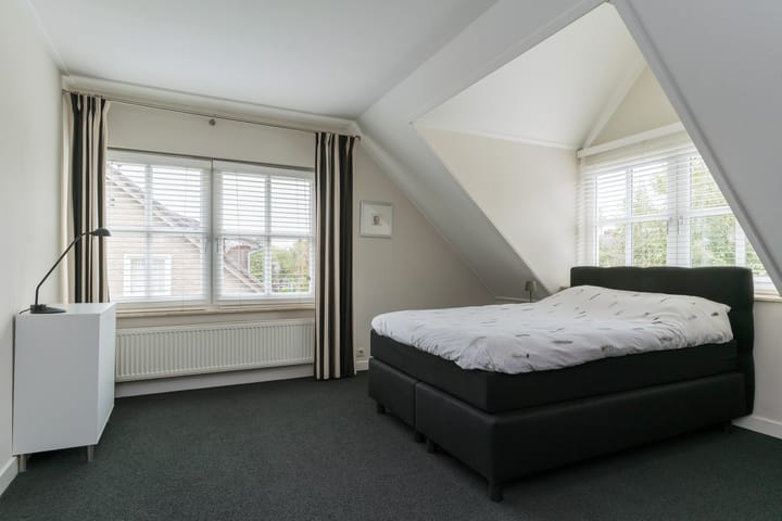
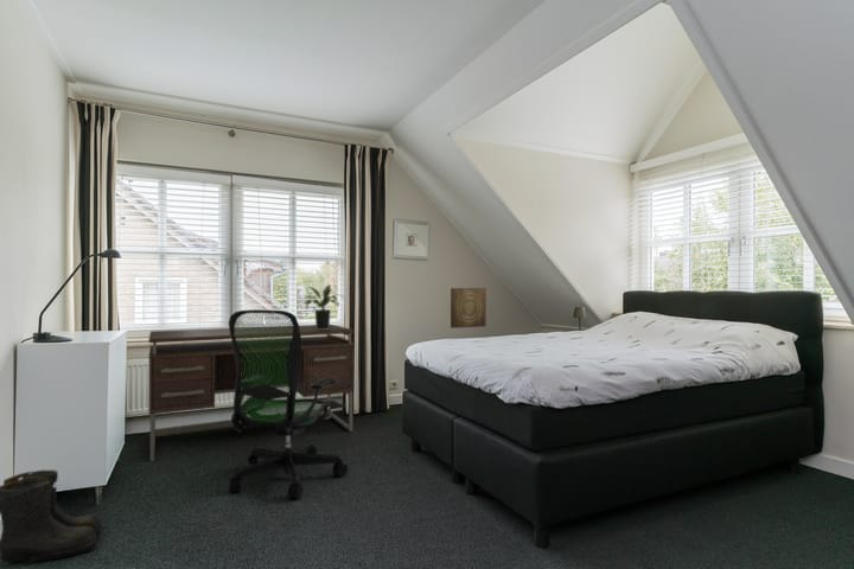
+ boots [0,468,103,564]
+ potted plant [302,283,345,330]
+ wall art [450,287,487,330]
+ desk [148,324,355,463]
+ office chair [228,308,349,500]
